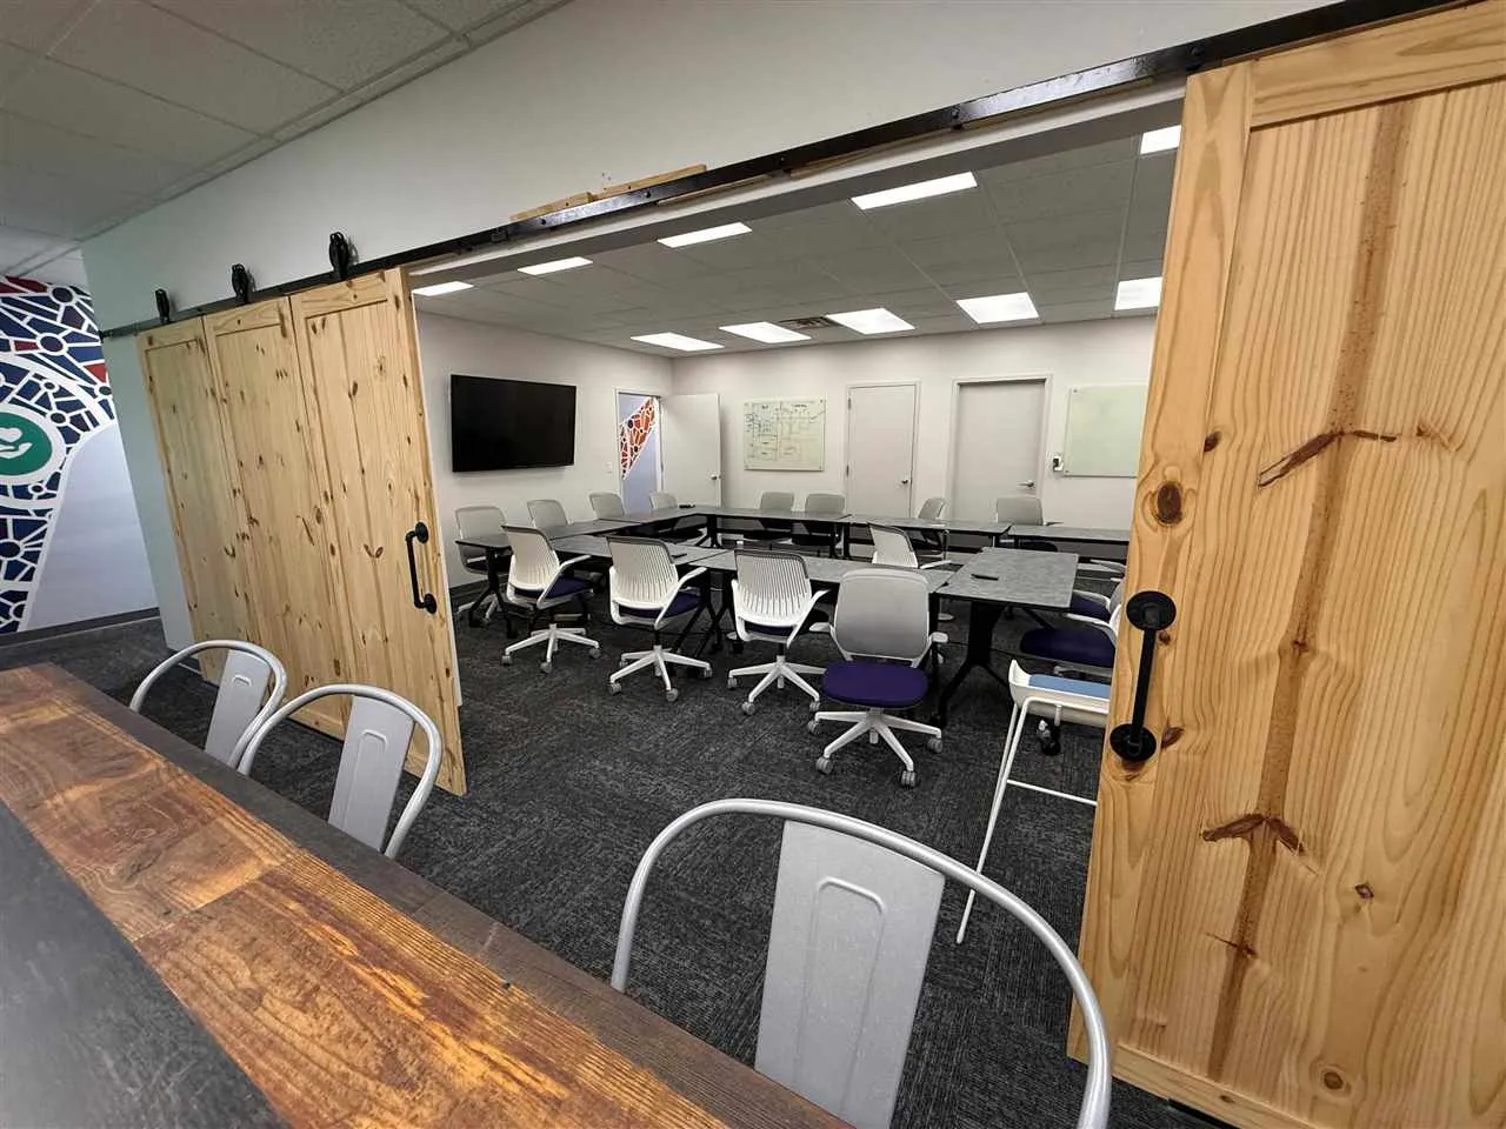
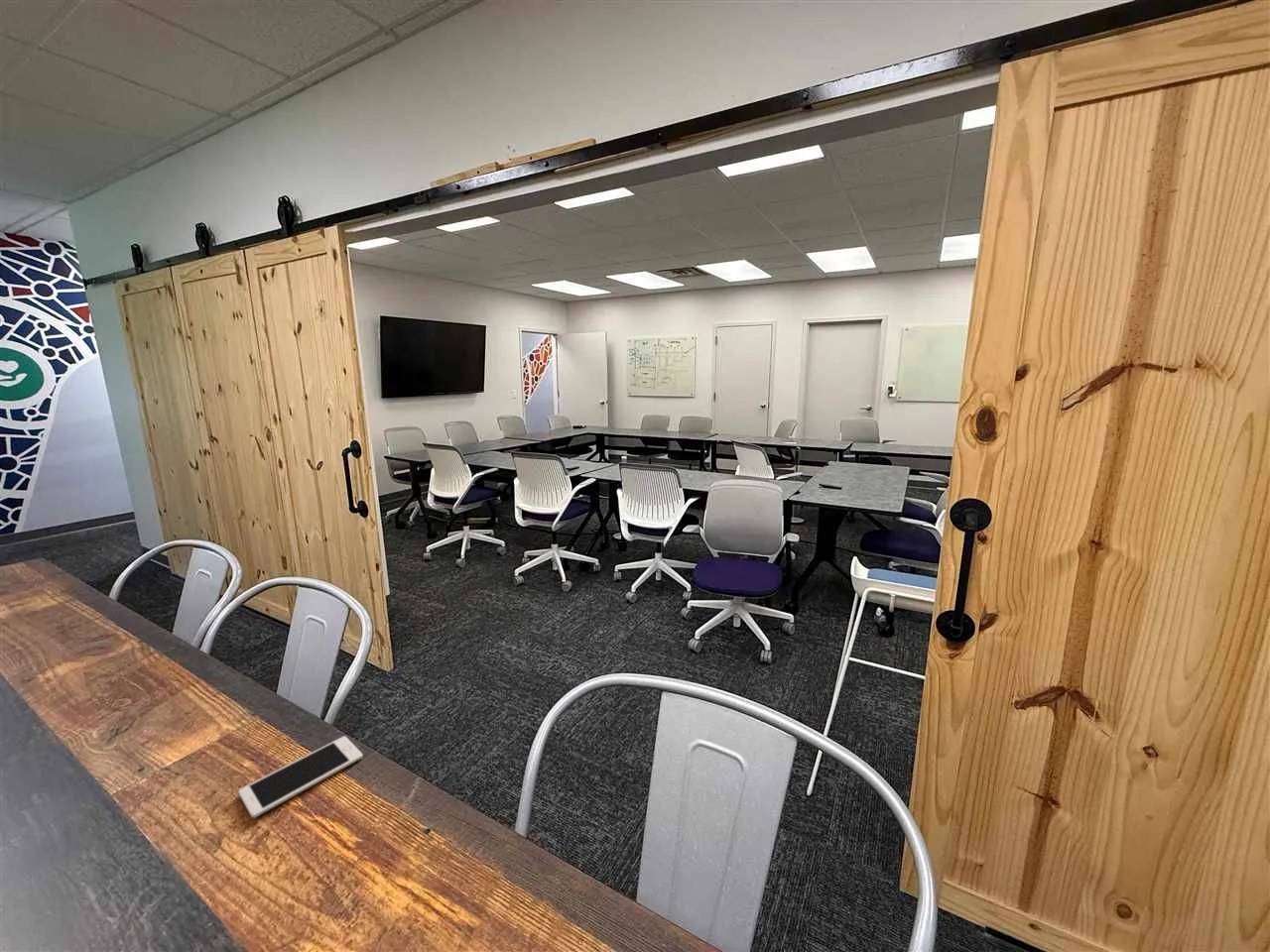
+ cell phone [238,735,364,819]
